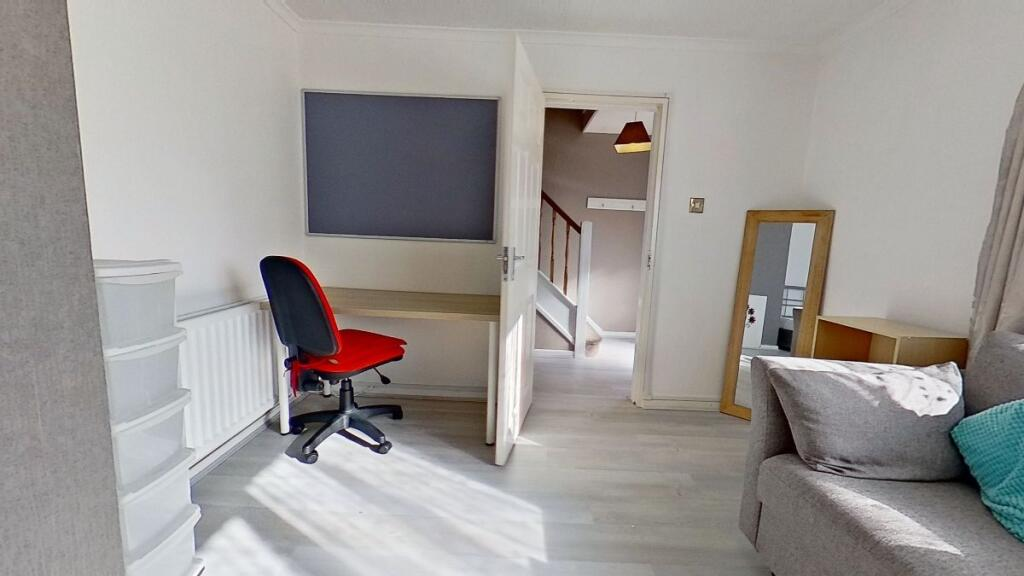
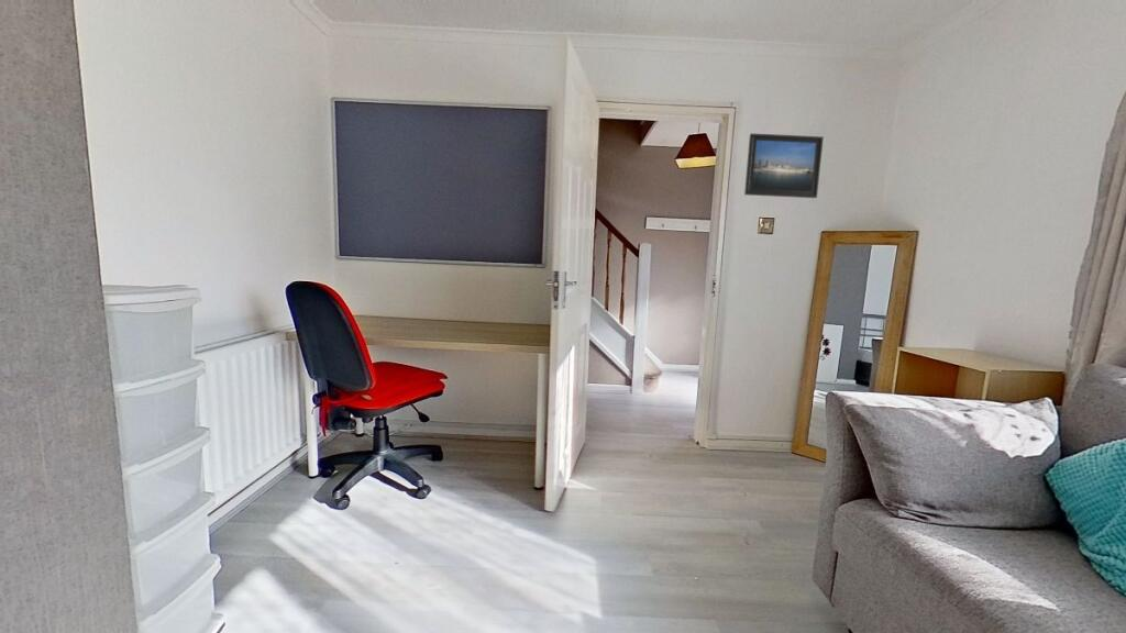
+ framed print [743,132,825,199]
